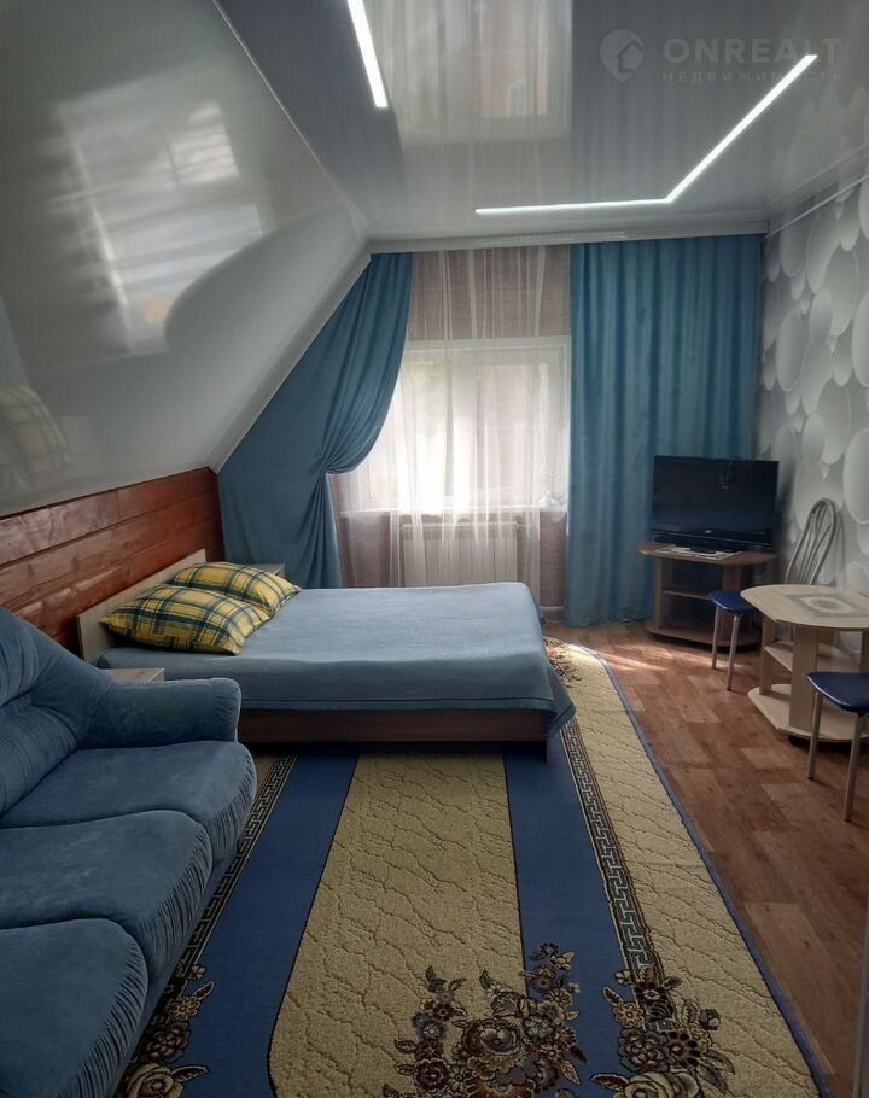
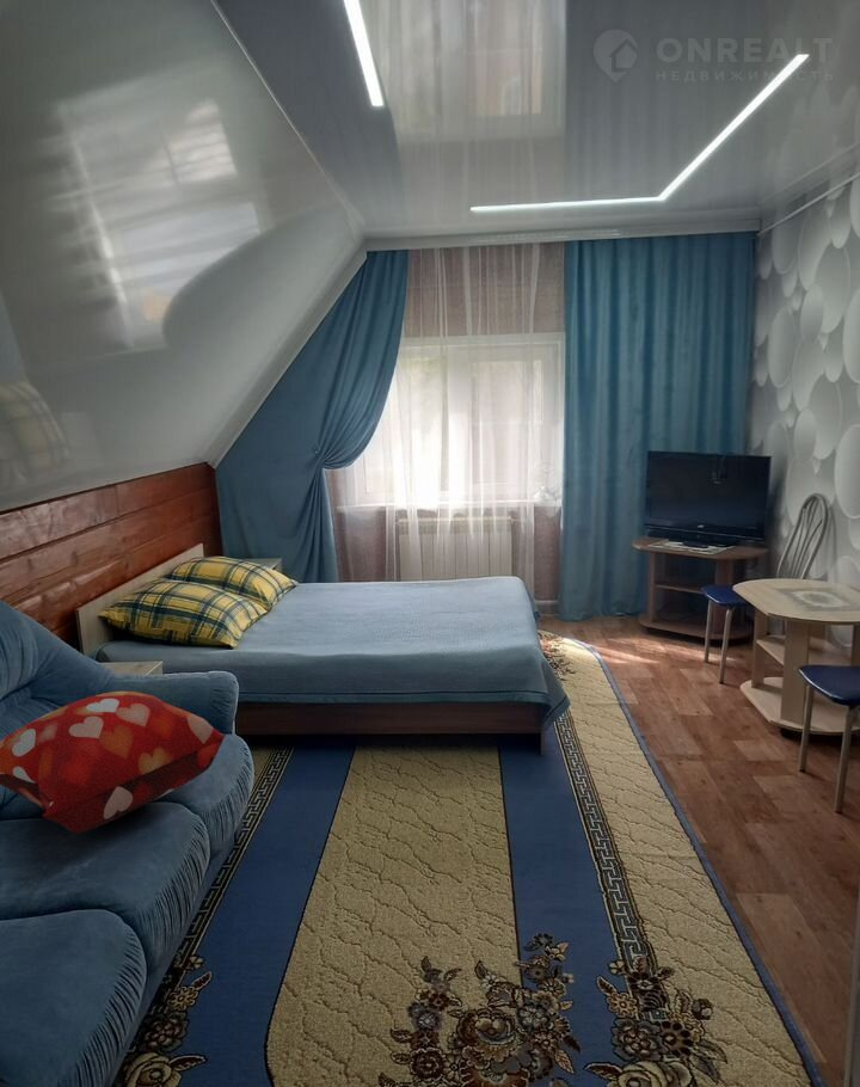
+ decorative pillow [0,689,227,834]
